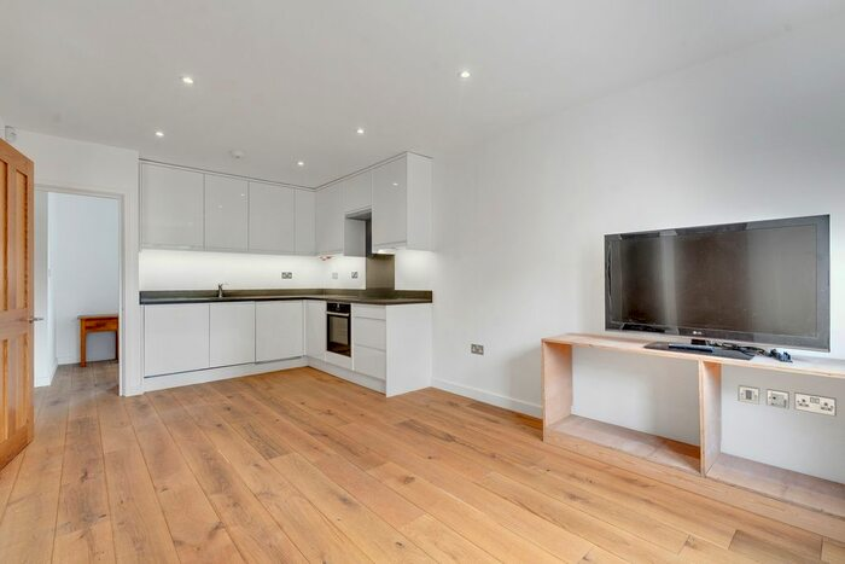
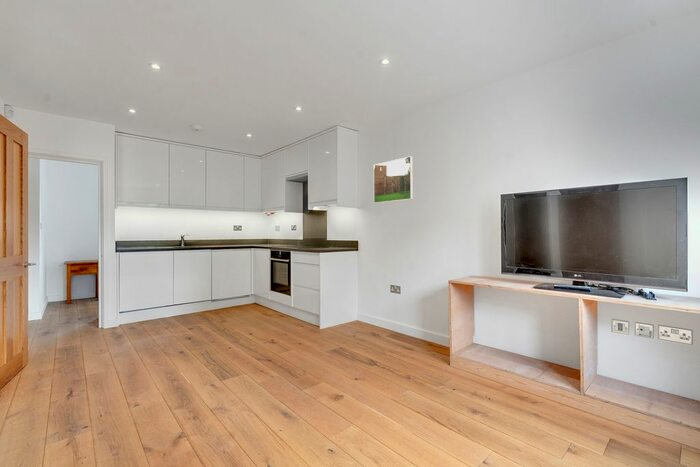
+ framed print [373,155,414,204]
